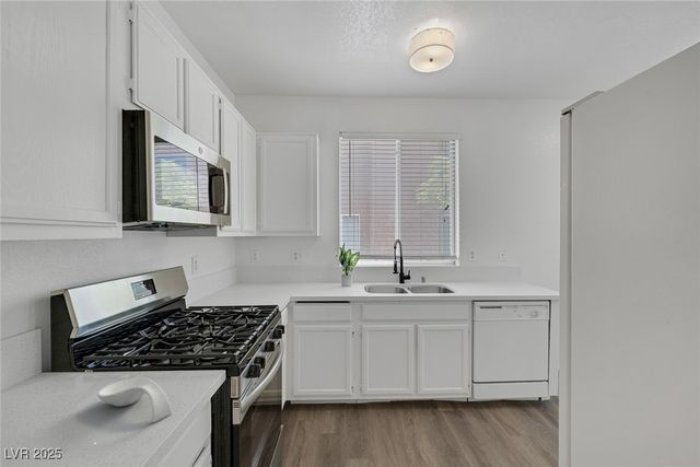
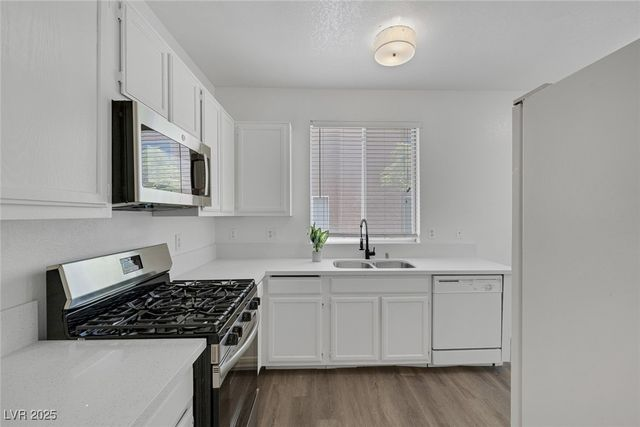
- spoon rest [96,376,173,423]
